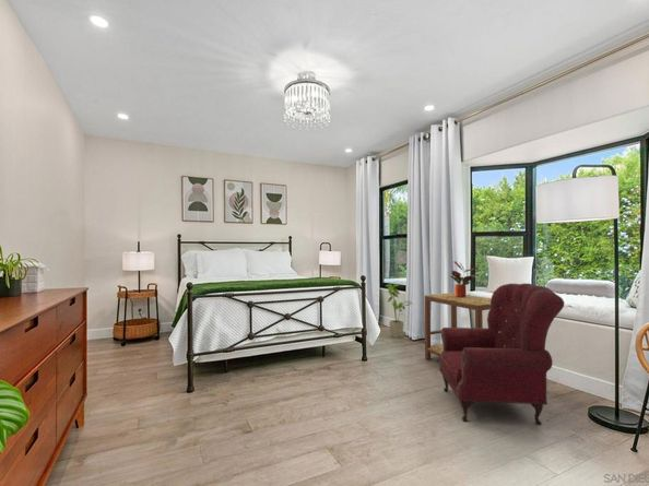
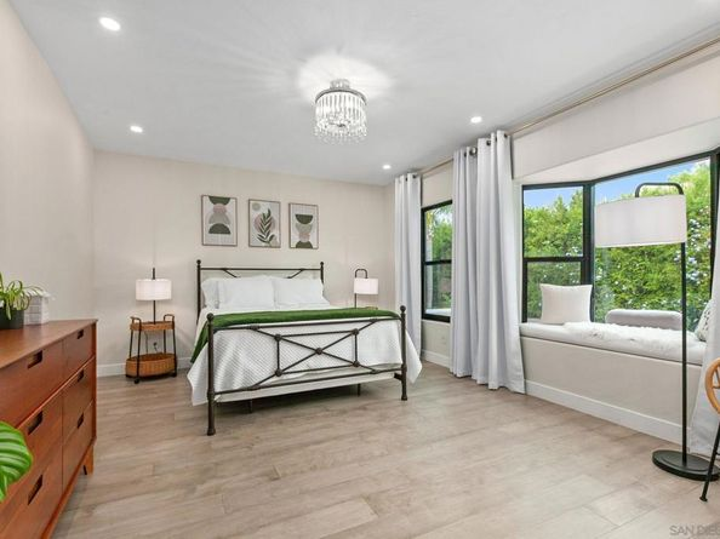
- side table [423,292,492,360]
- potted plant [450,260,480,297]
- armchair [438,283,565,426]
- house plant [385,283,414,339]
